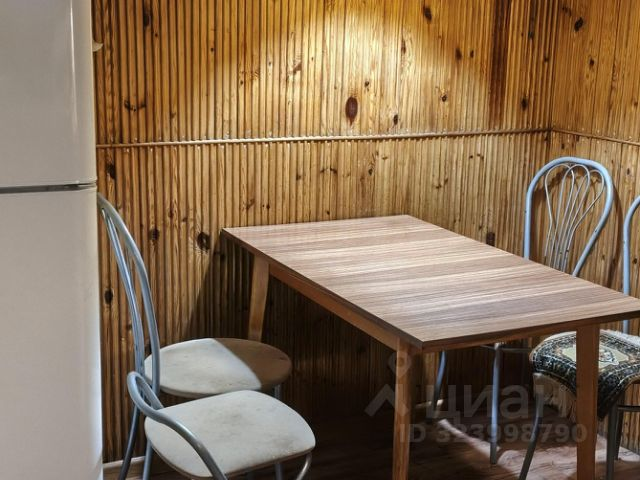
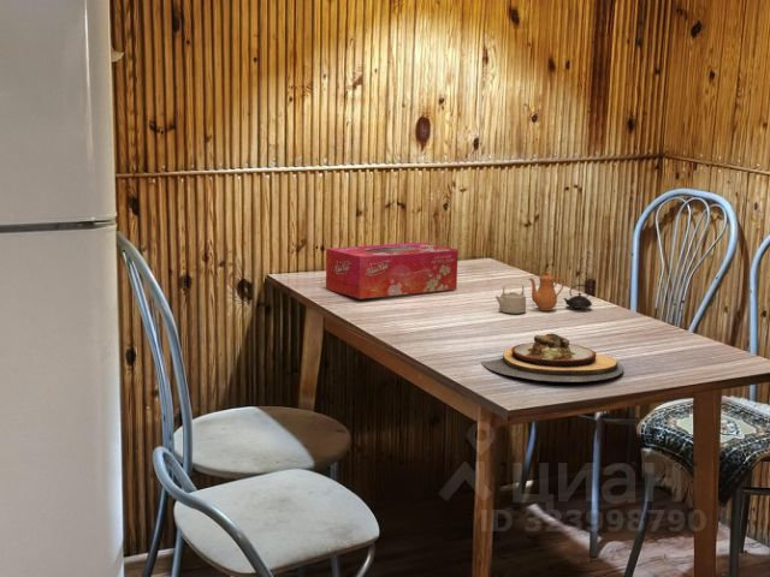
+ tissue box [325,242,460,301]
+ plate [480,332,626,383]
+ teapot [493,270,593,315]
